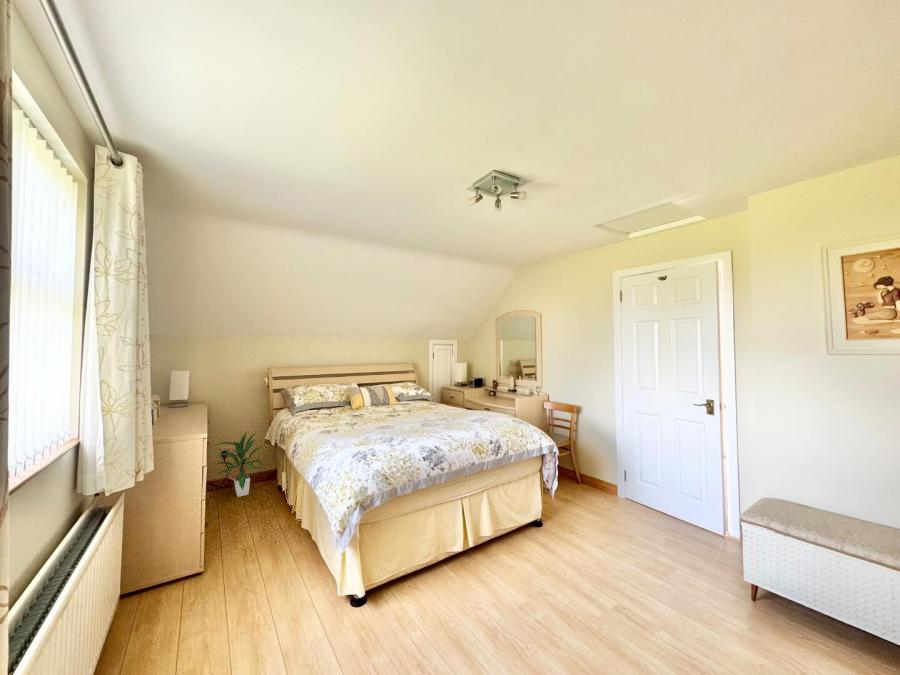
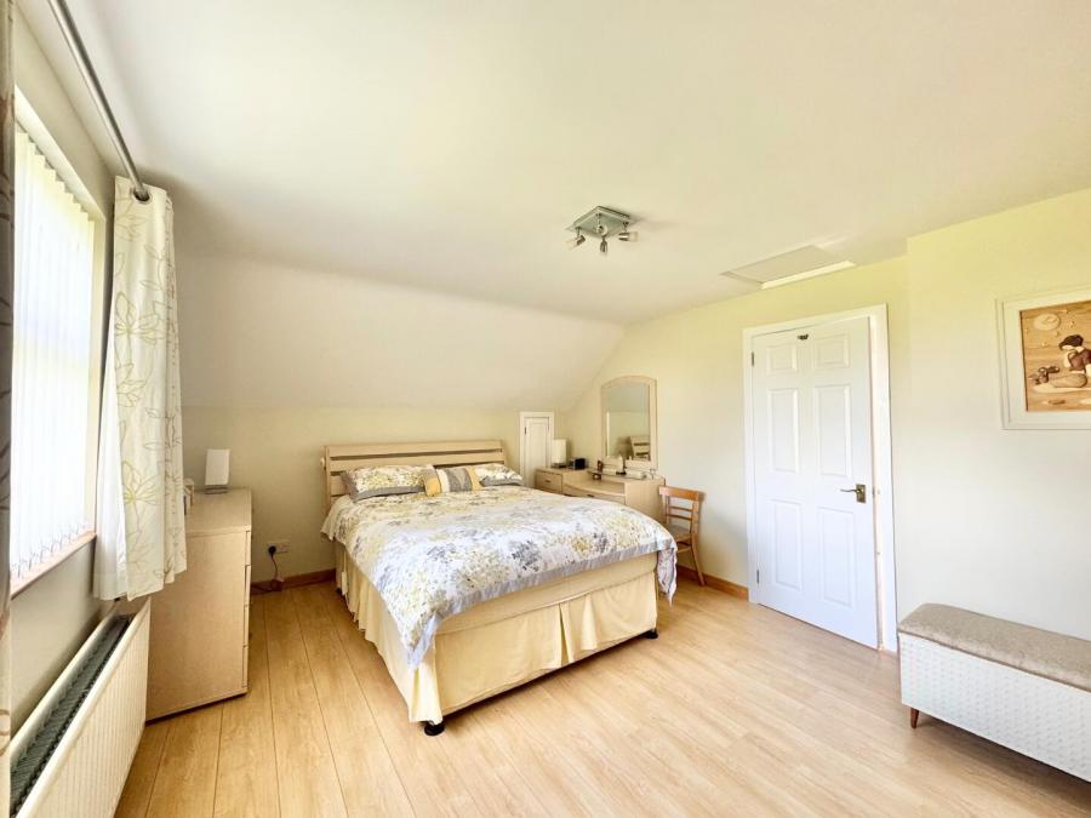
- indoor plant [213,431,265,498]
